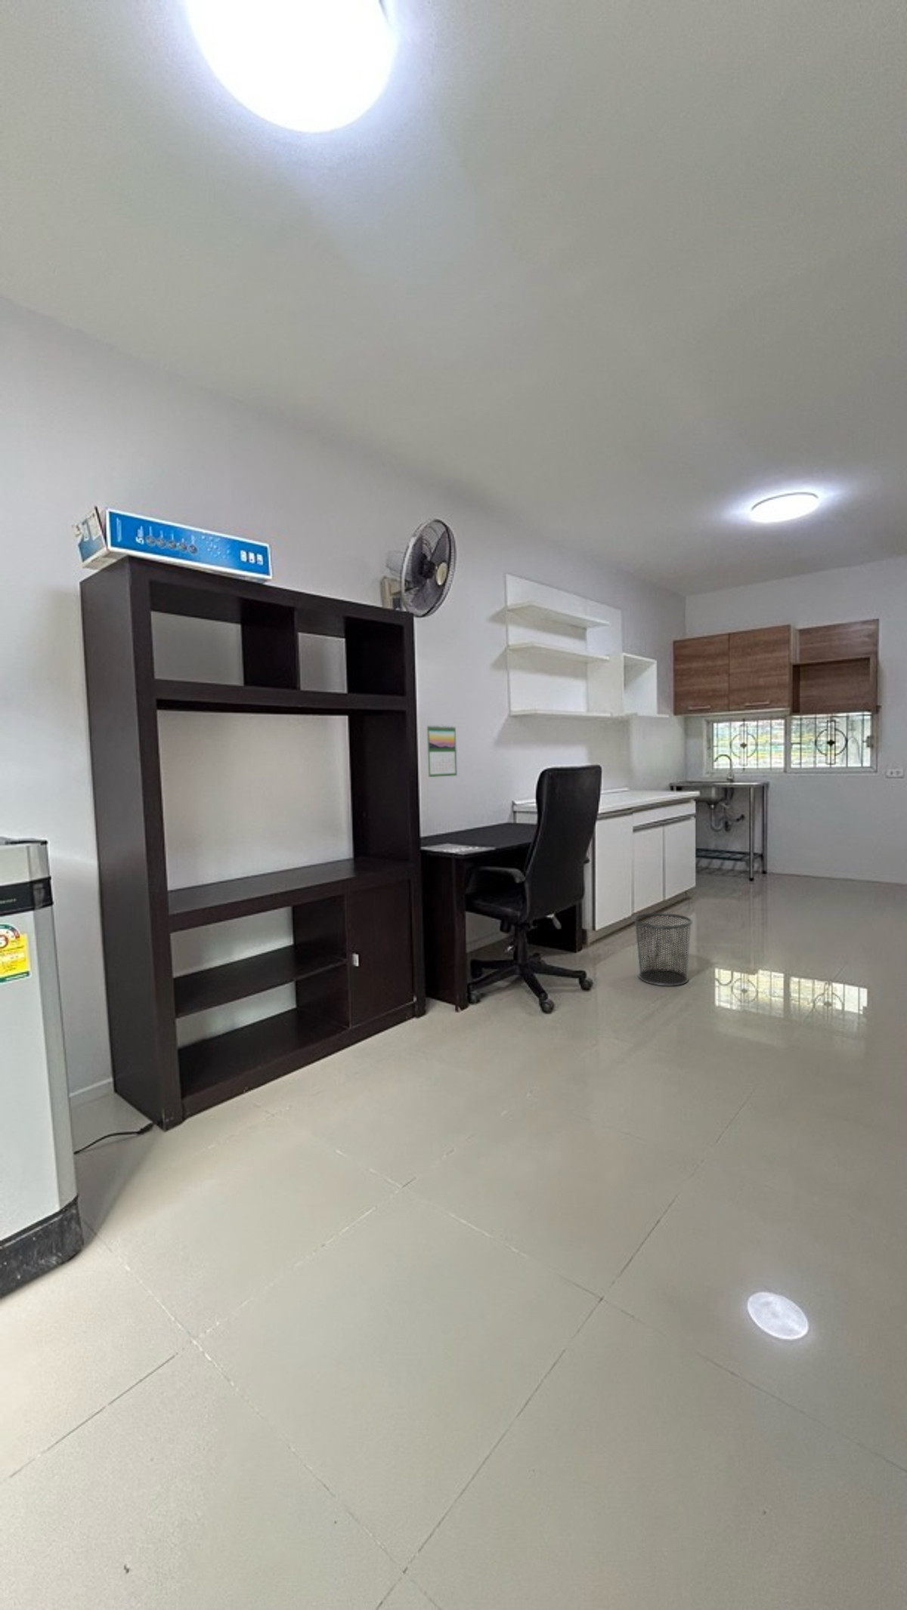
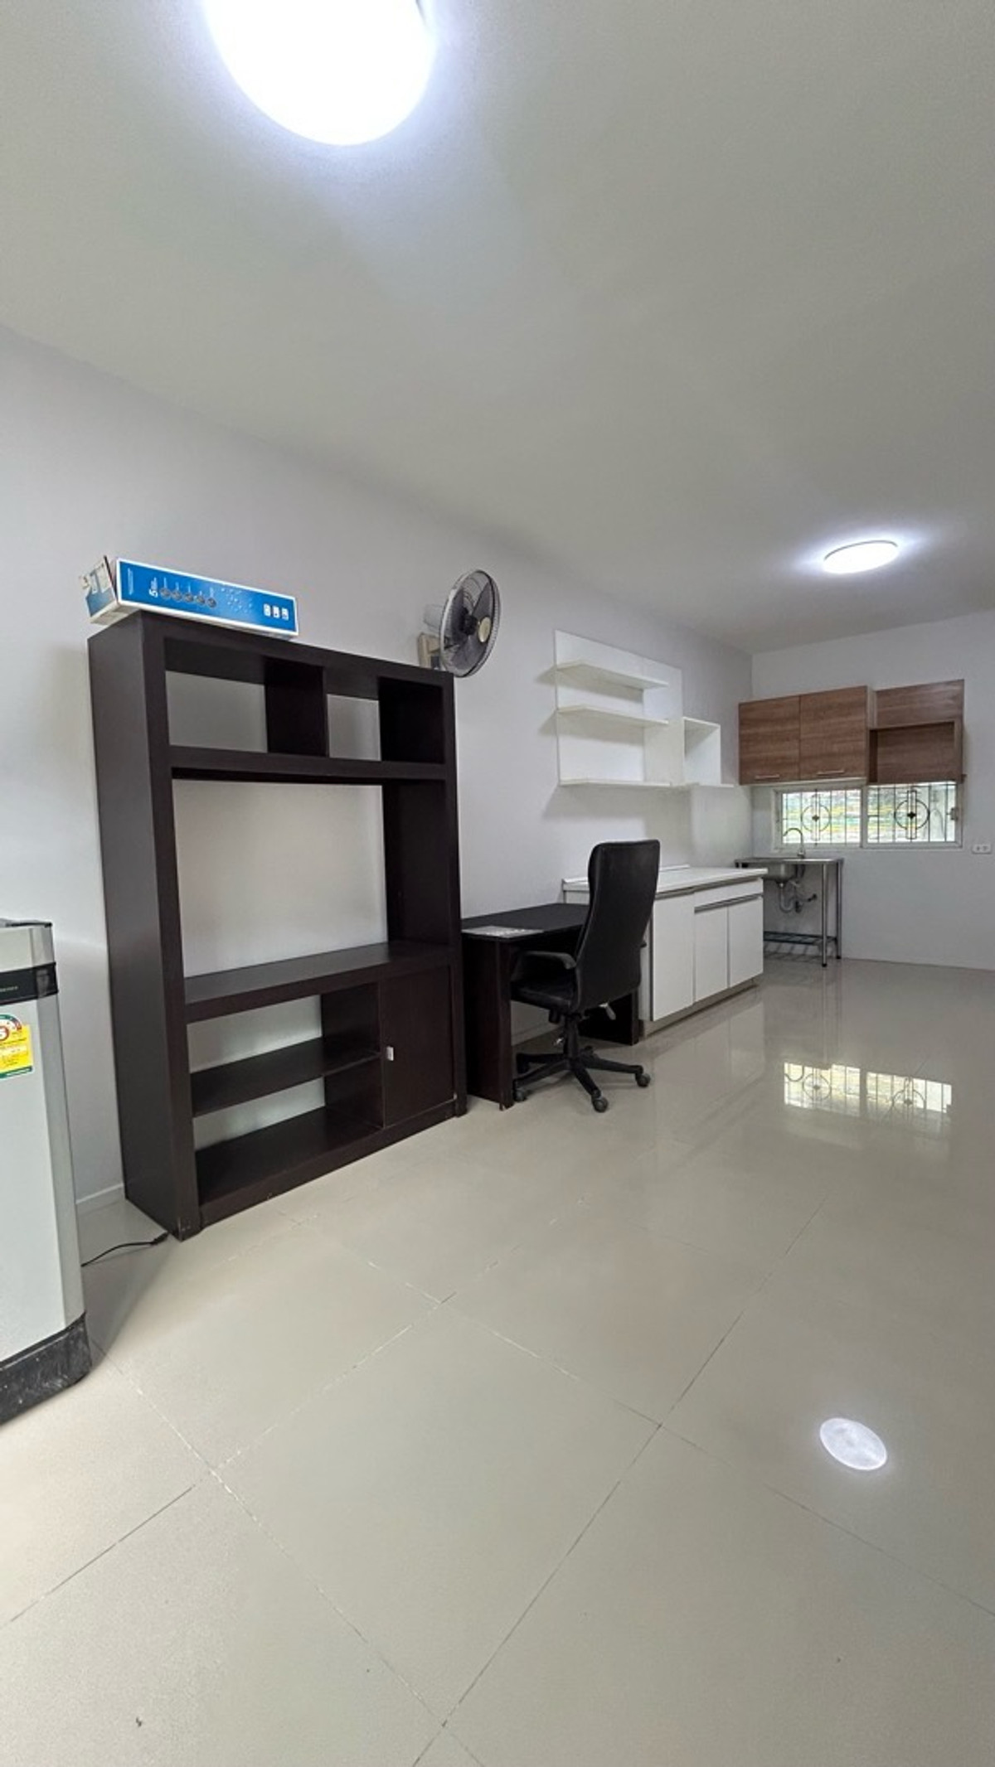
- calendar [426,723,458,777]
- waste bin [633,912,694,987]
